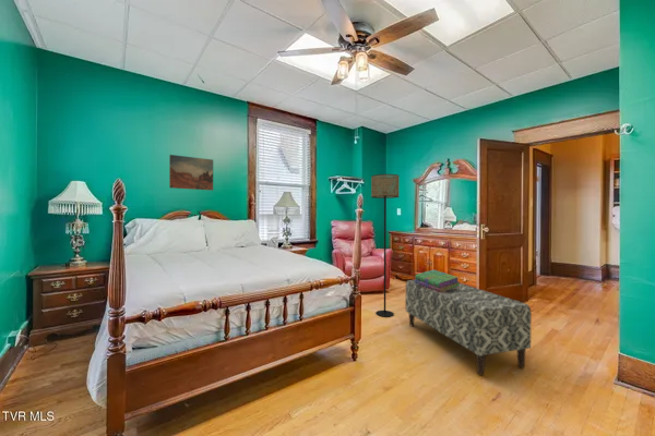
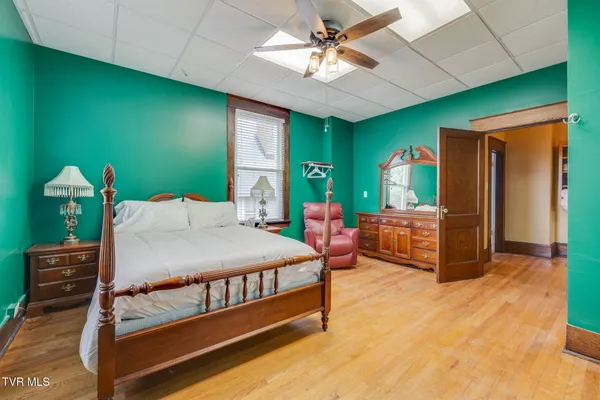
- wall art [168,154,214,192]
- bench [404,279,533,376]
- floor lamp [370,173,401,318]
- stack of books [414,269,461,293]
